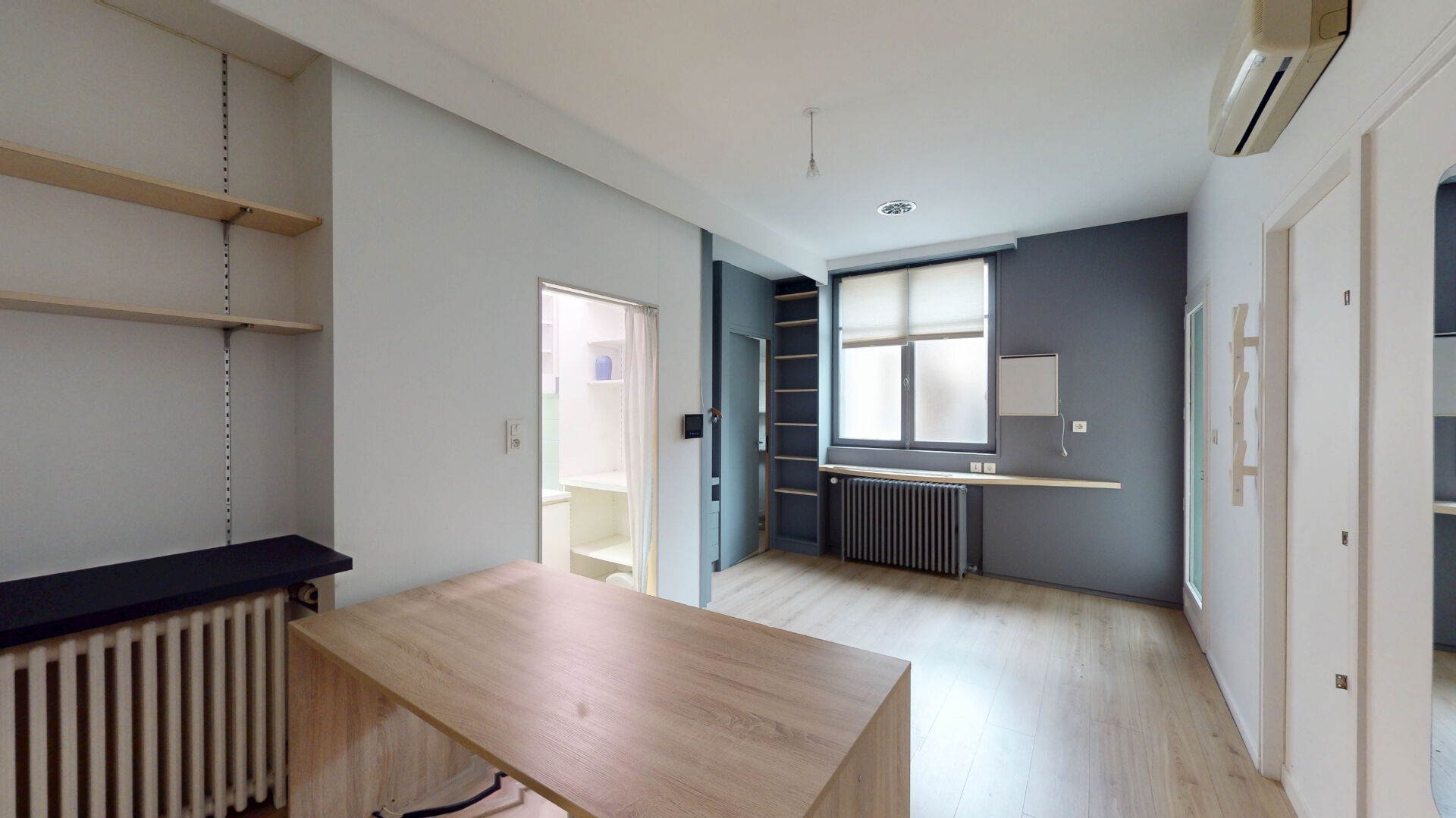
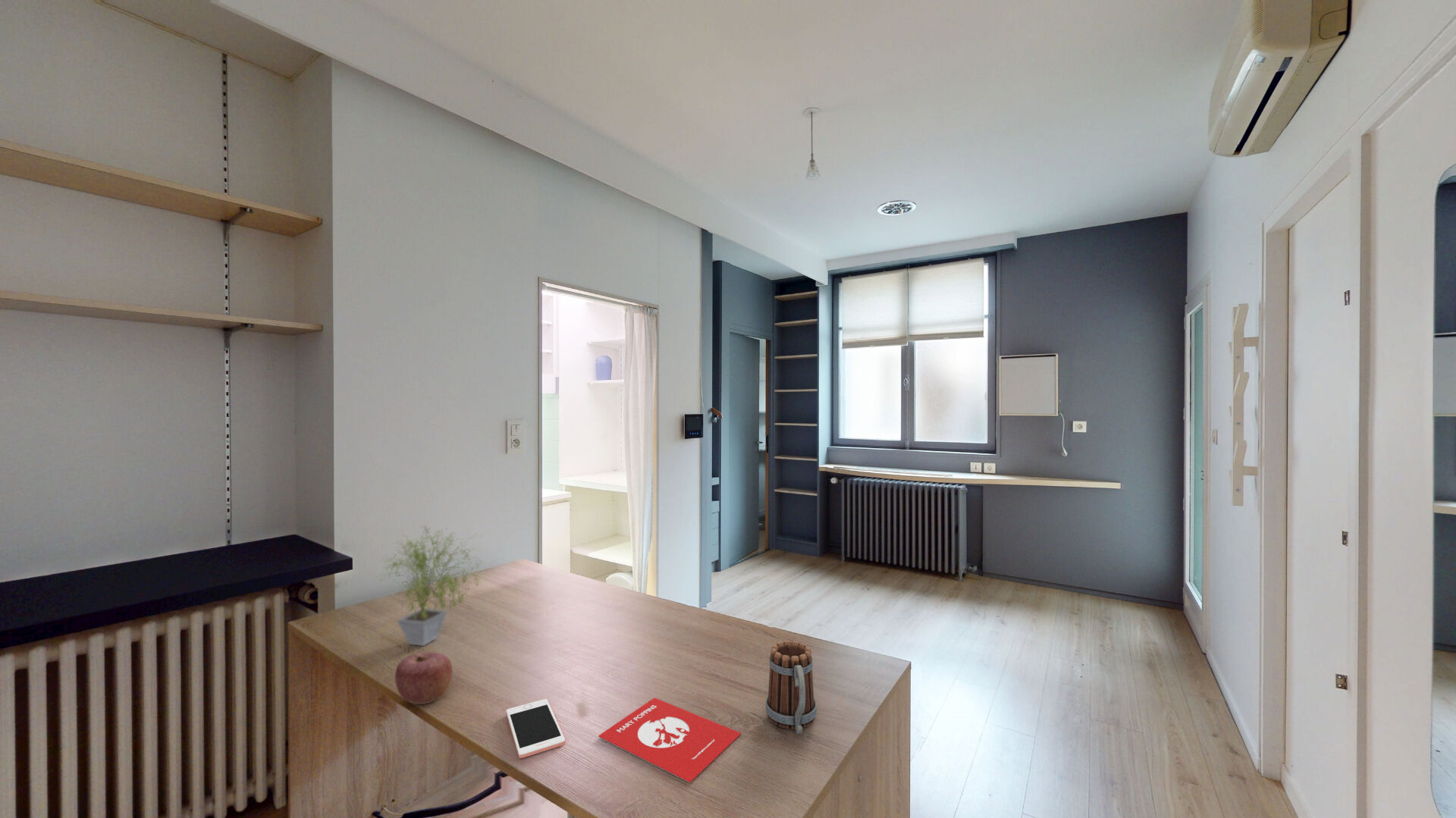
+ apple [394,650,453,705]
+ mug [765,640,817,735]
+ book [598,697,742,783]
+ potted plant [373,525,485,647]
+ cell phone [505,698,566,759]
